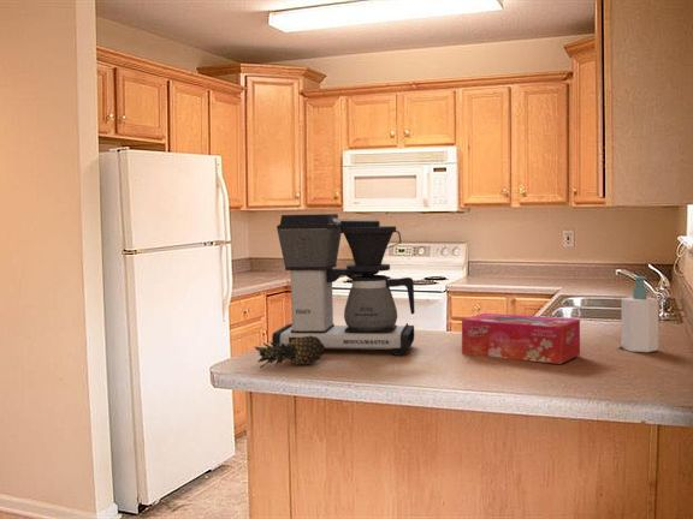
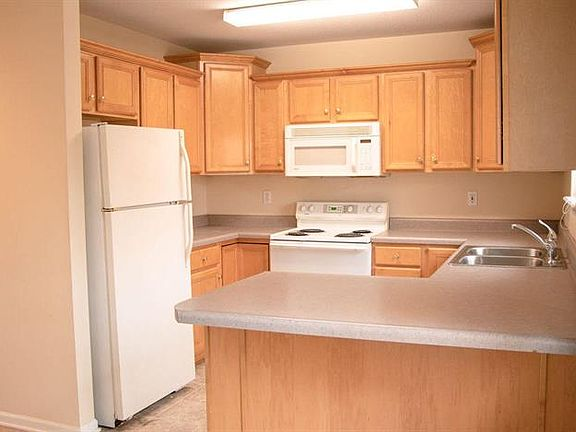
- soap bottle [620,275,659,353]
- fruit [254,335,326,370]
- tissue box [461,312,581,365]
- coffee maker [271,213,416,356]
